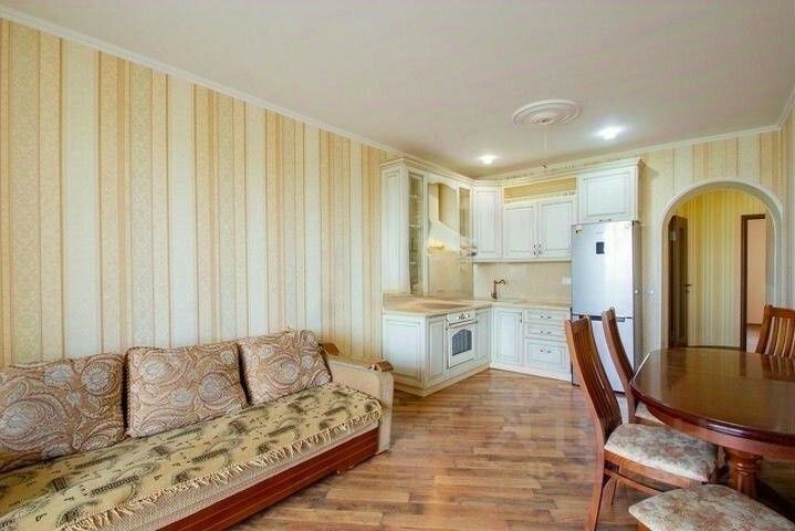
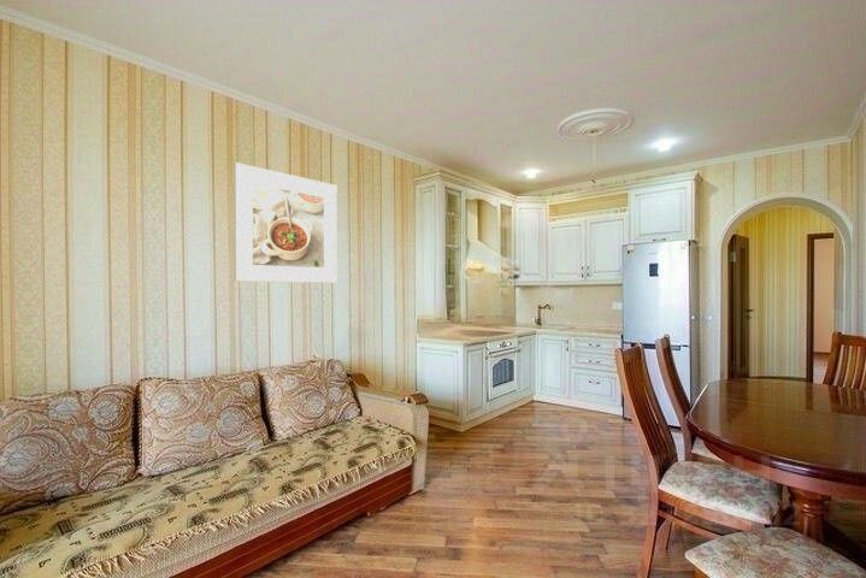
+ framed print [232,161,338,284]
